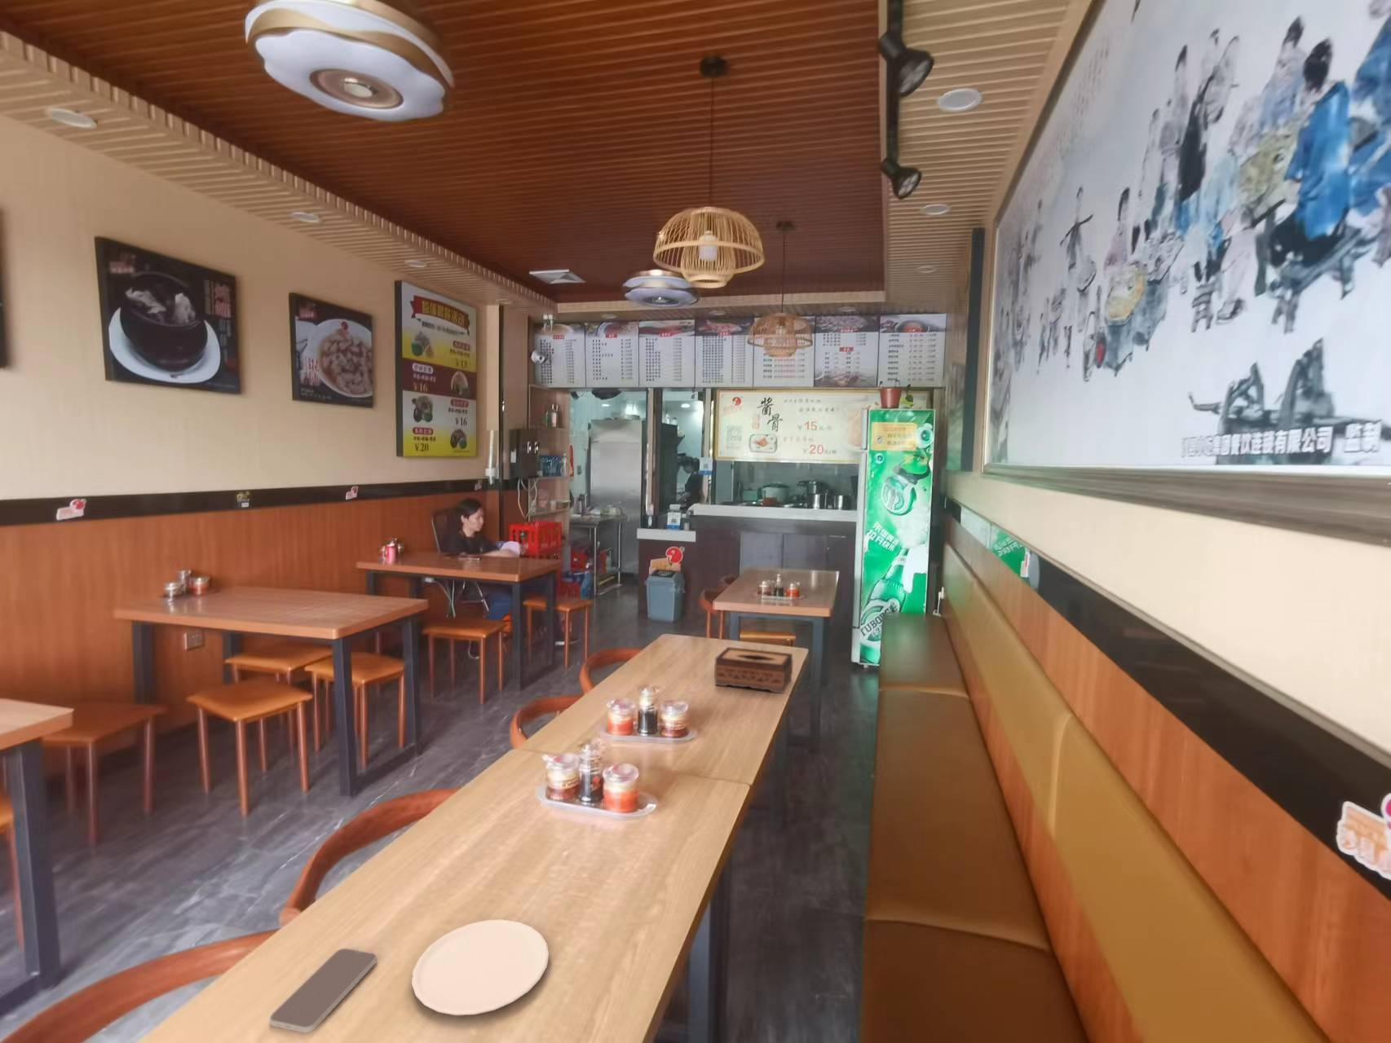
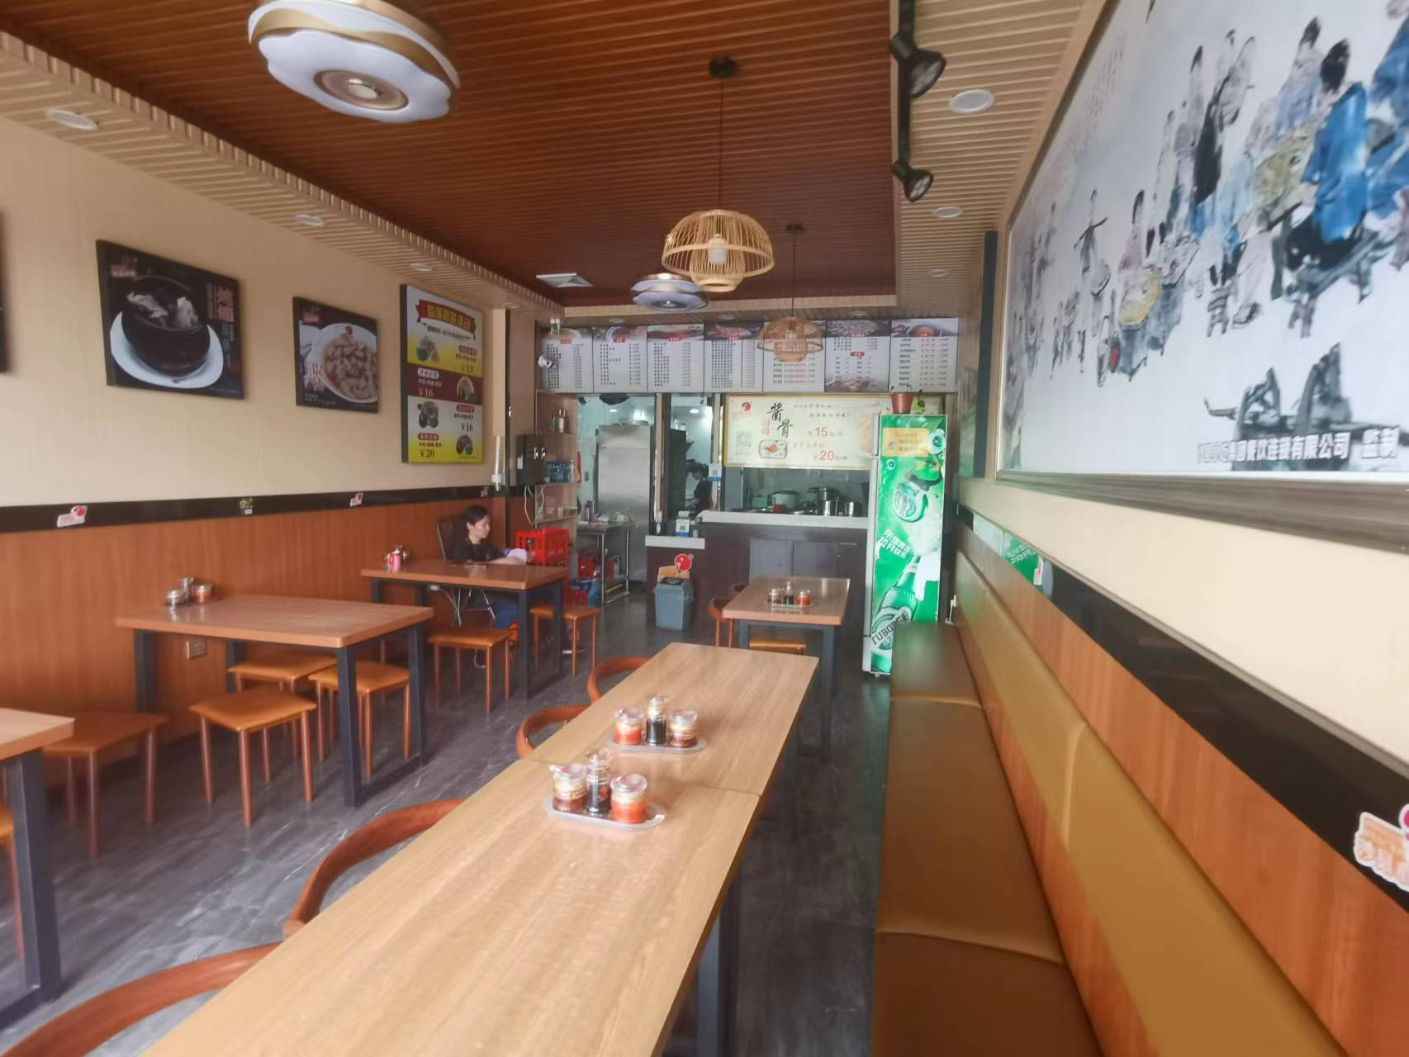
- smartphone [269,948,377,1033]
- tissue box [714,646,794,695]
- plate [411,919,550,1017]
